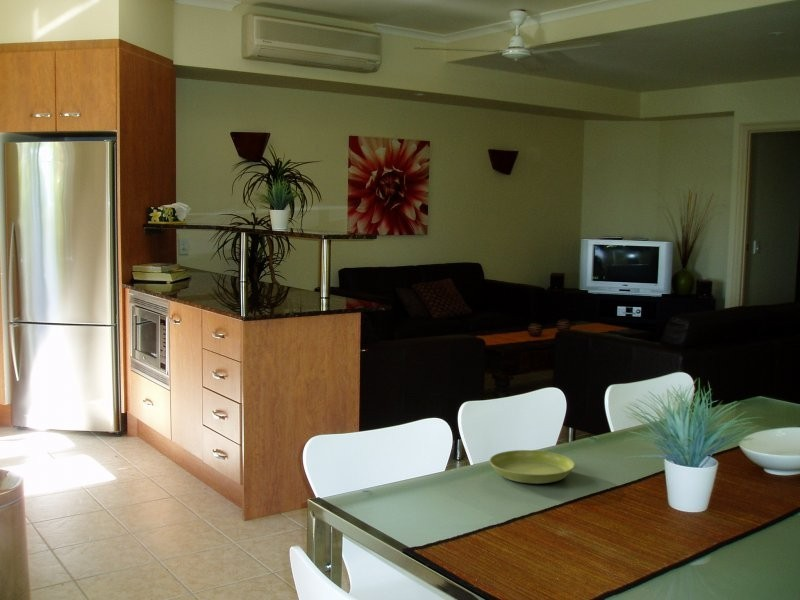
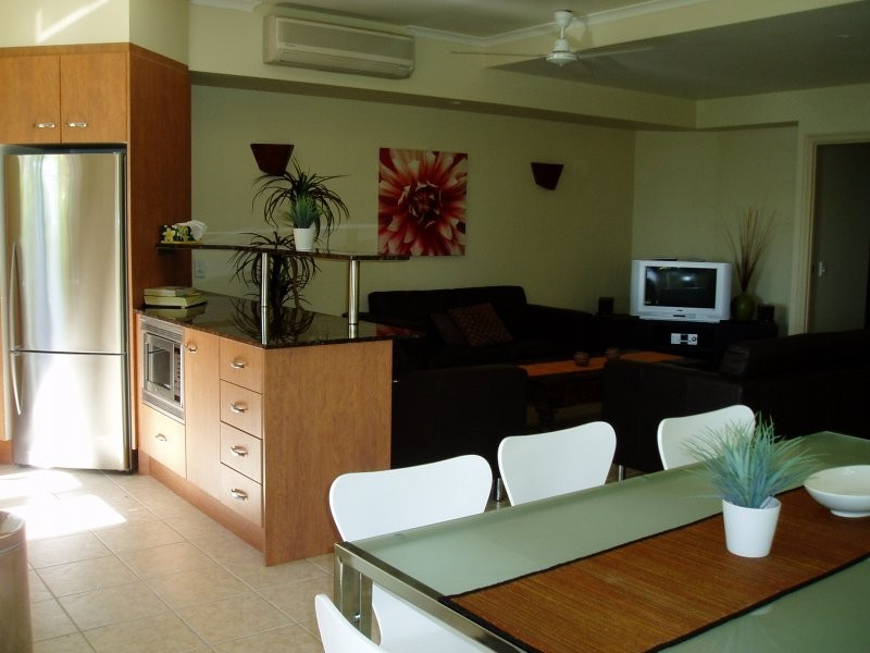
- saucer [489,449,576,485]
